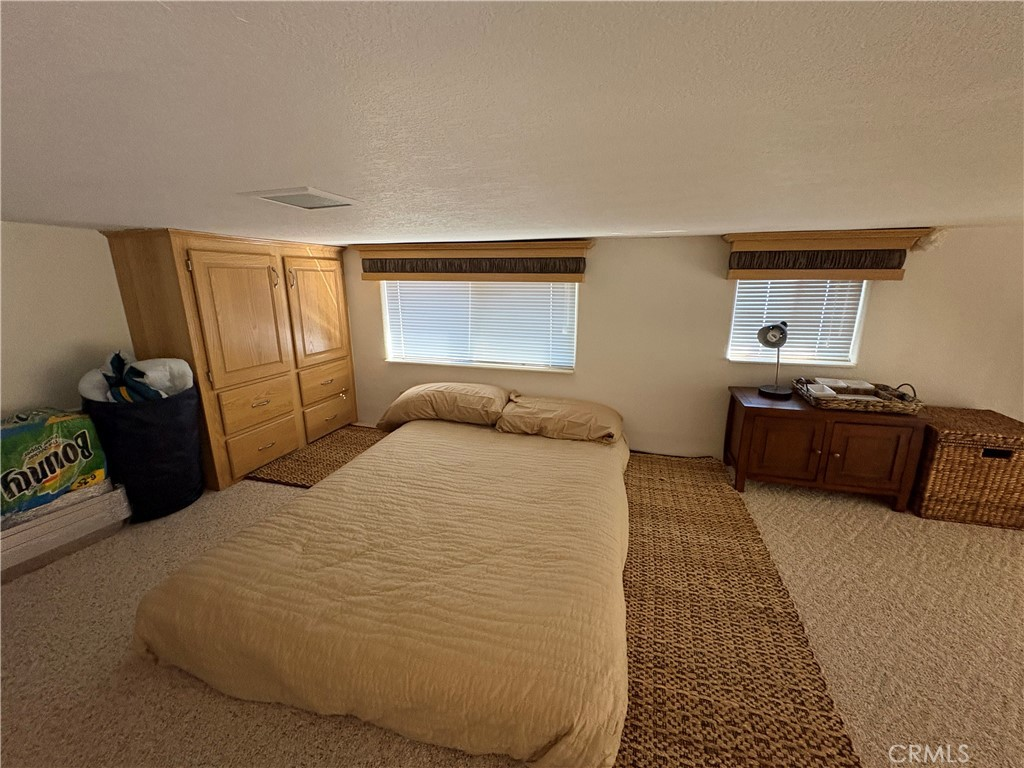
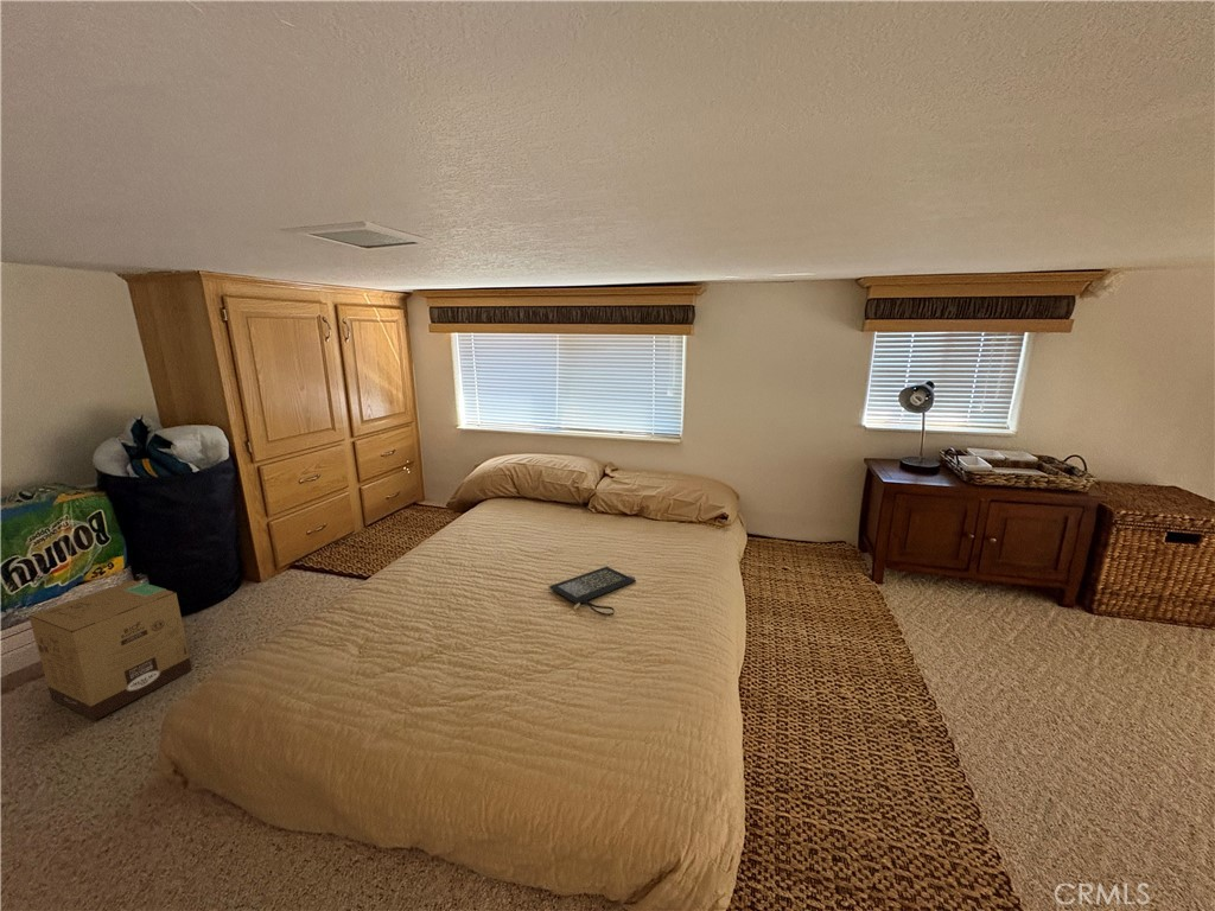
+ clutch bag [547,566,637,617]
+ cardboard box [27,579,193,721]
